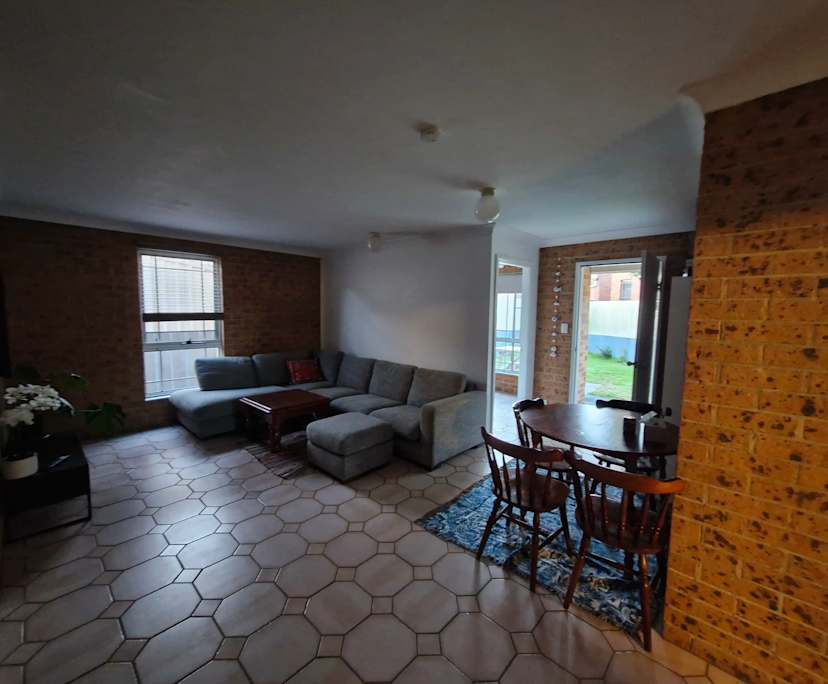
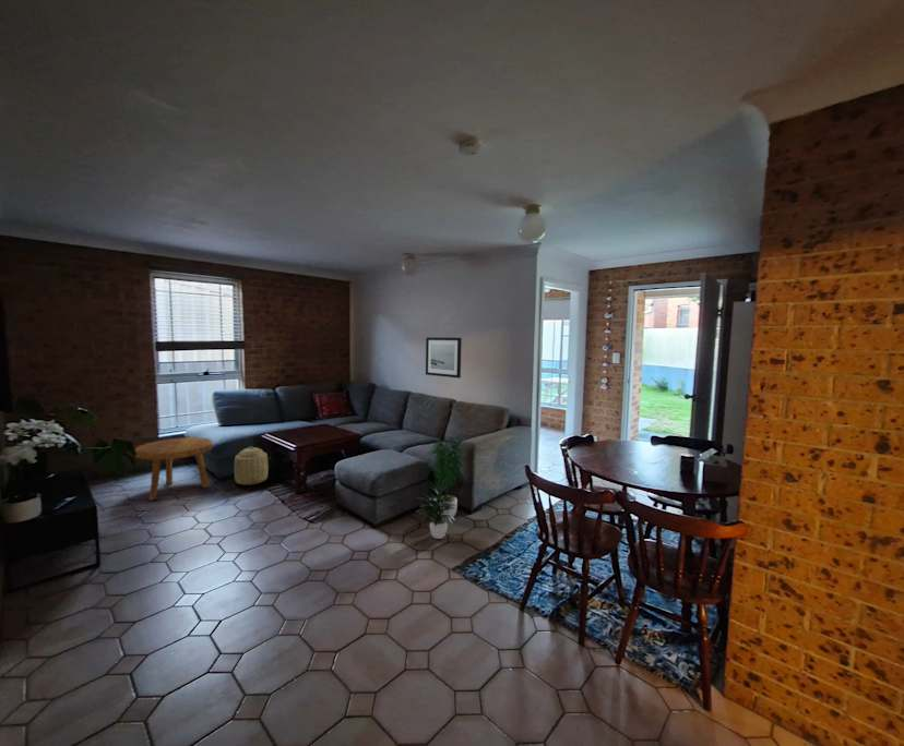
+ potted plant [415,435,467,540]
+ footstool [134,436,214,501]
+ wall art [425,336,463,378]
+ basket [234,446,270,486]
